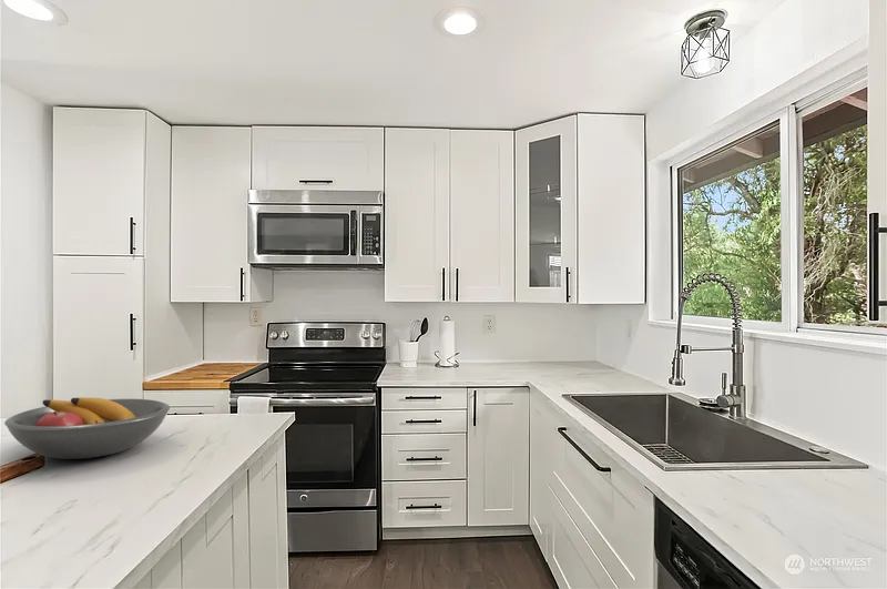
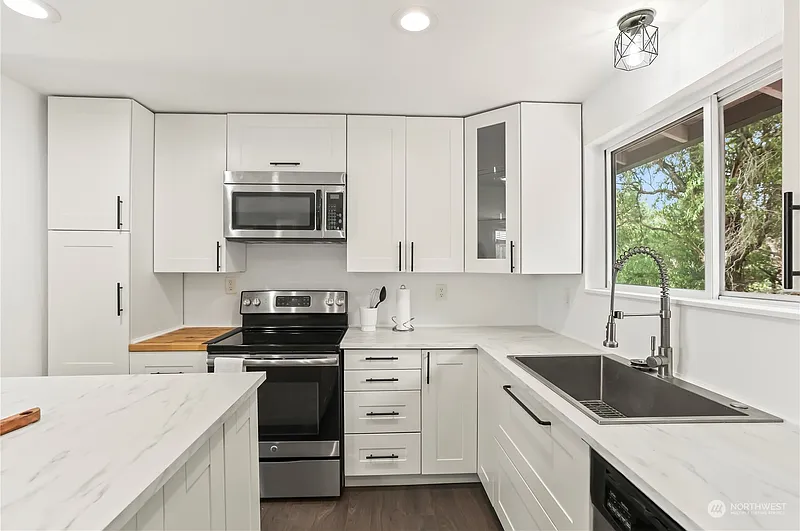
- fruit bowl [3,396,171,460]
